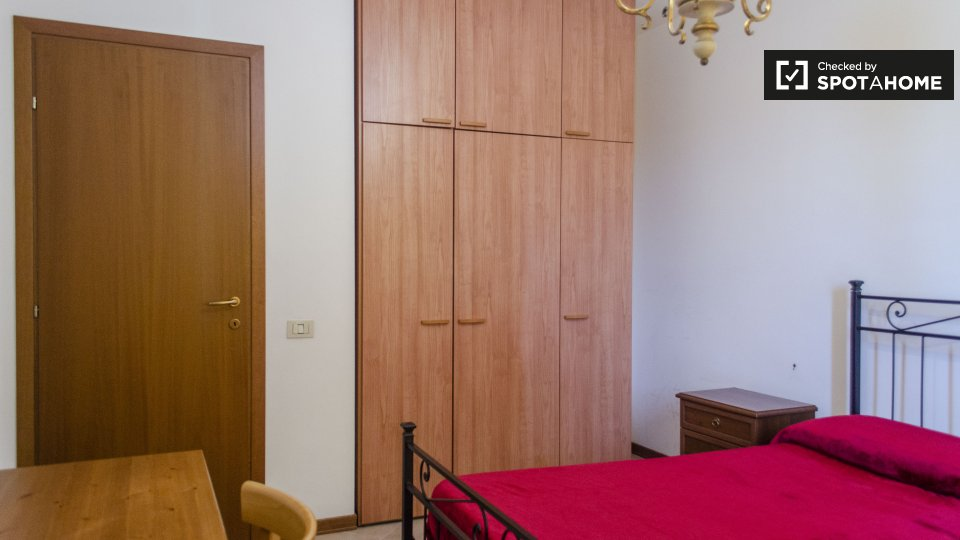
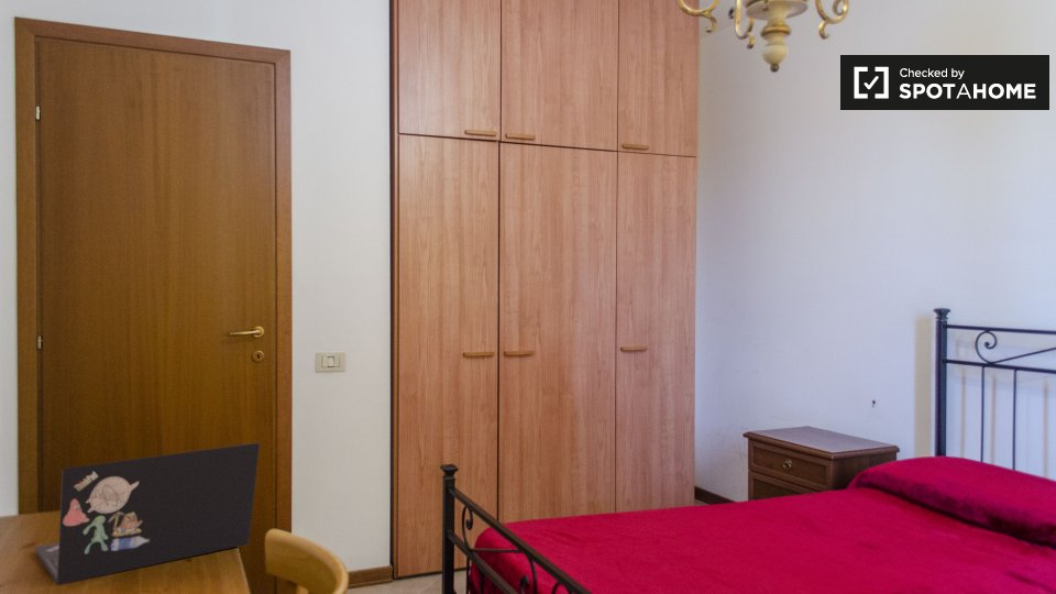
+ laptop [34,441,261,586]
